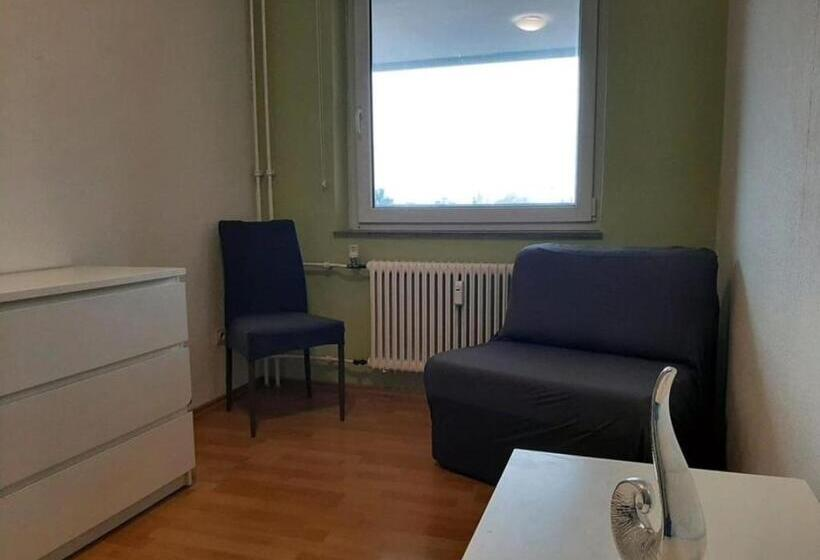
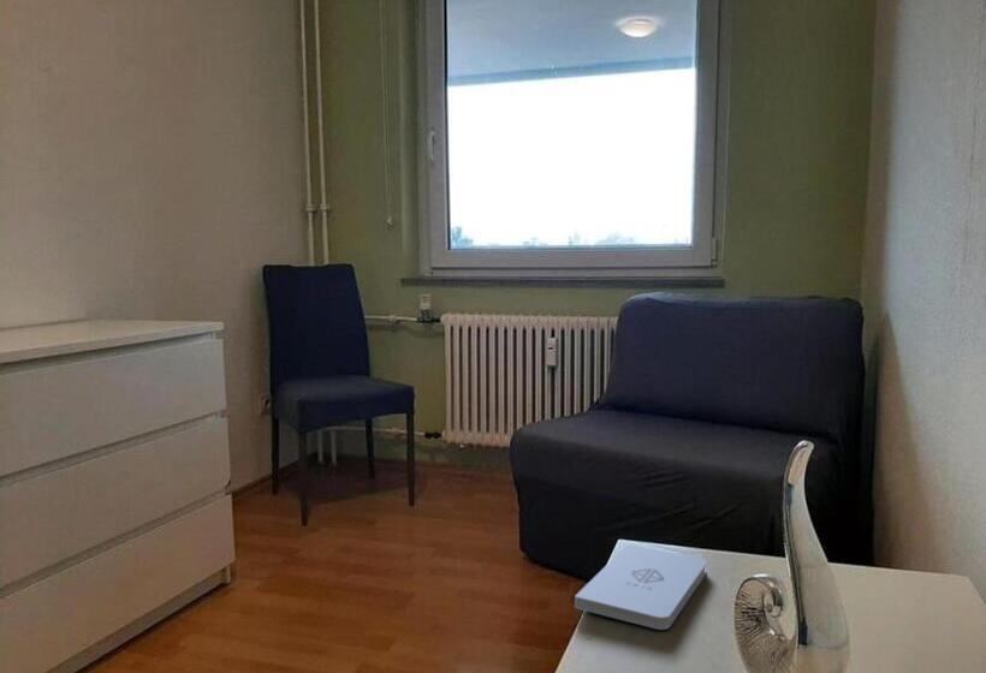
+ notepad [574,543,707,631]
